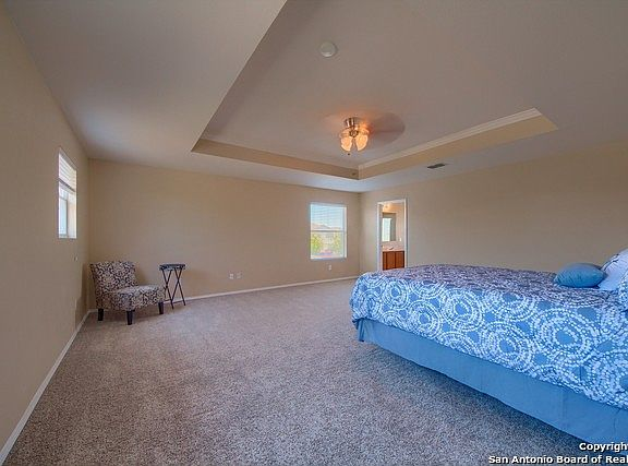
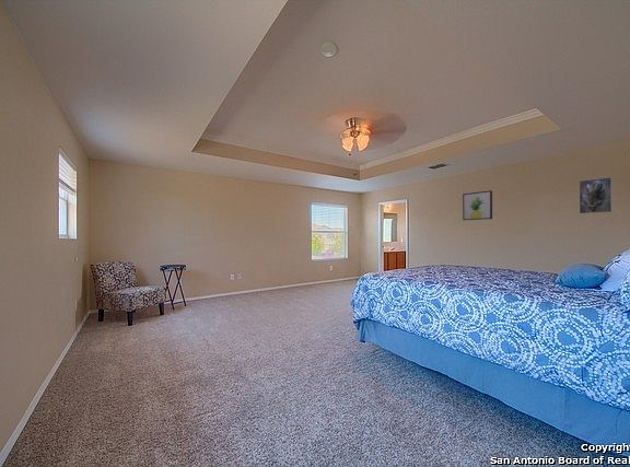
+ wall art [462,189,493,221]
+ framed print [579,176,614,214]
